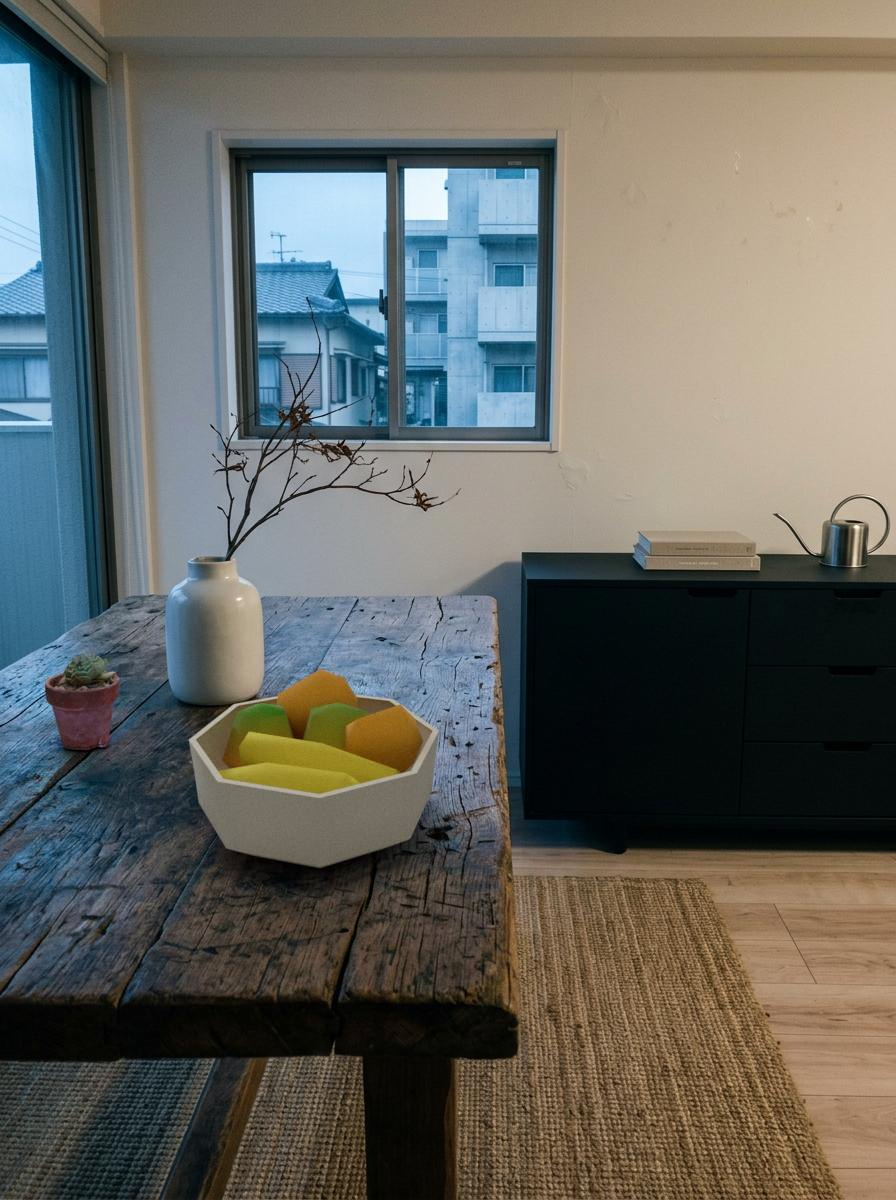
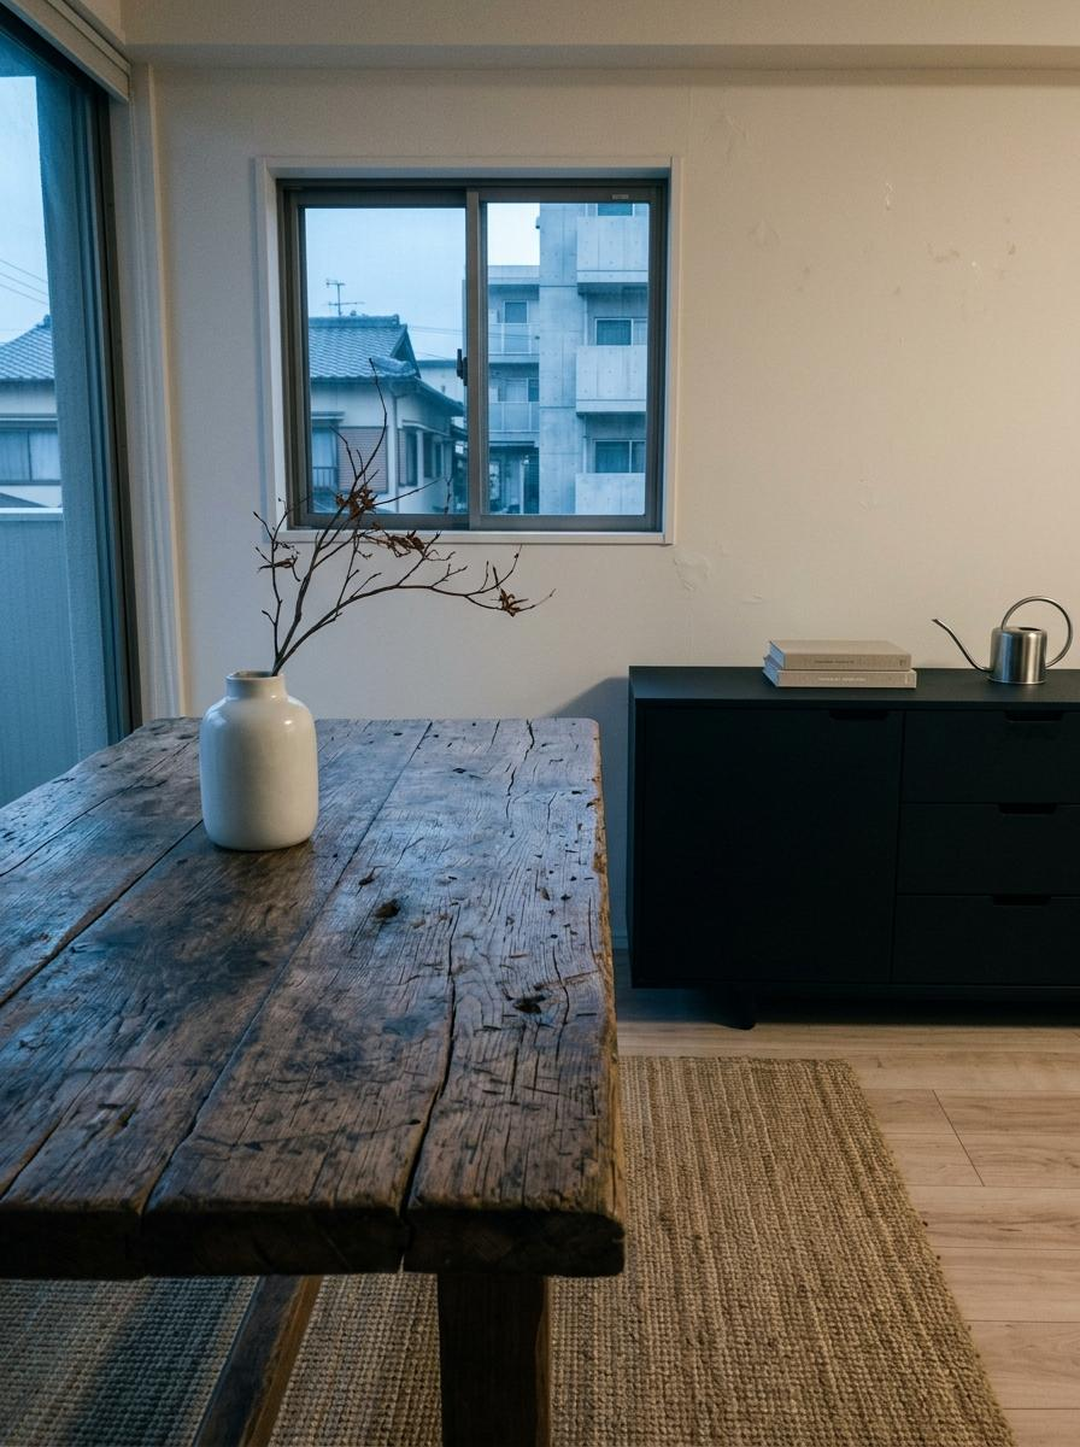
- potted succulent [44,652,121,751]
- fruit bowl [188,668,440,869]
